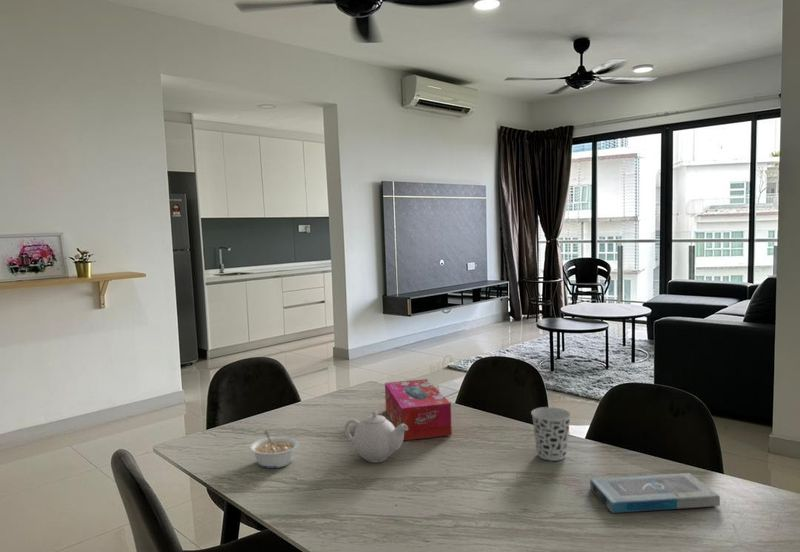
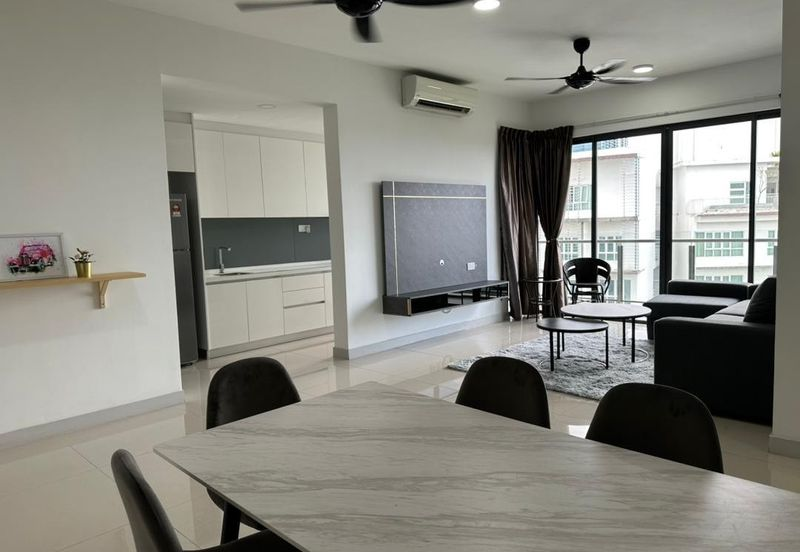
- tissue box [384,378,453,442]
- speaker [589,472,721,514]
- legume [249,430,299,469]
- cup [530,406,572,462]
- teapot [343,410,408,463]
